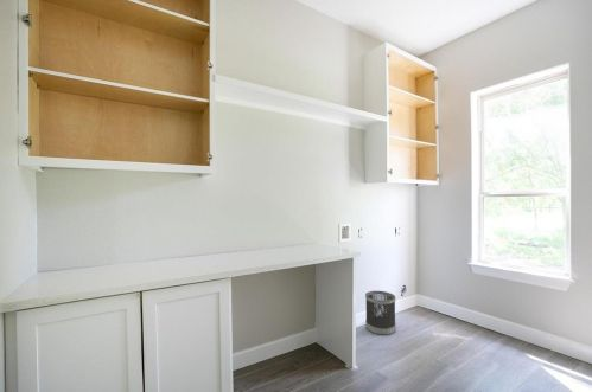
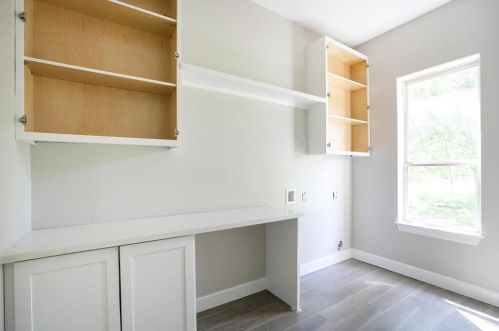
- wastebasket [364,290,397,336]
